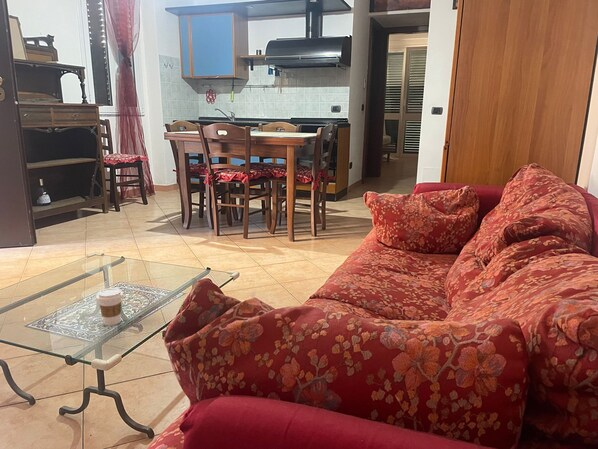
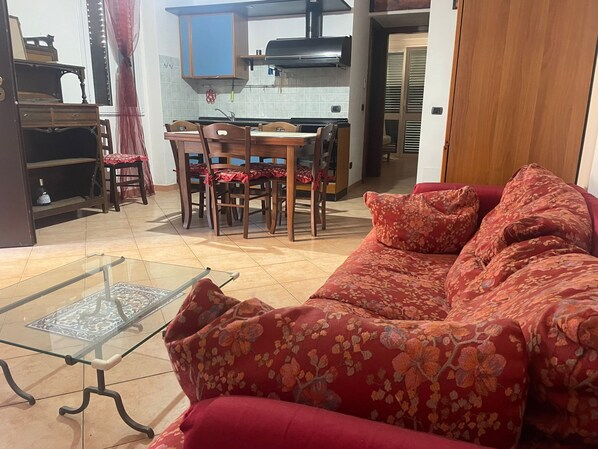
- coffee cup [95,287,124,327]
